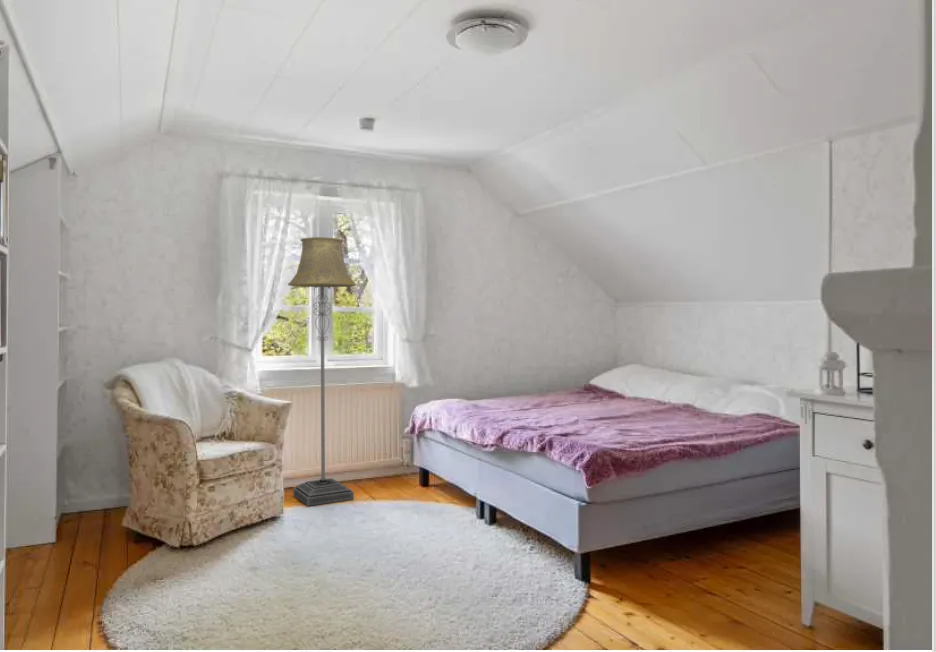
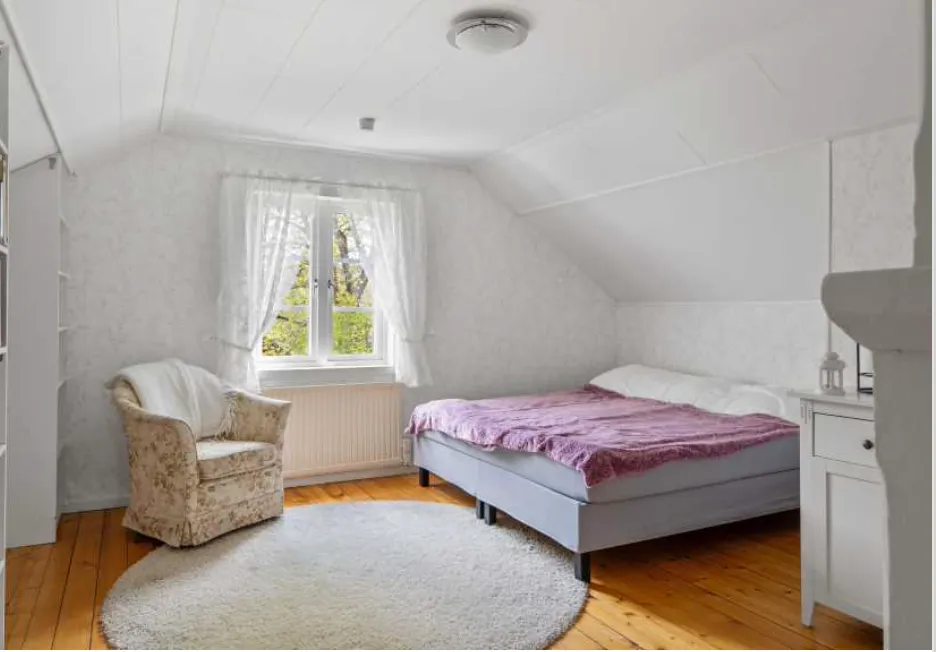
- floor lamp [287,236,357,507]
